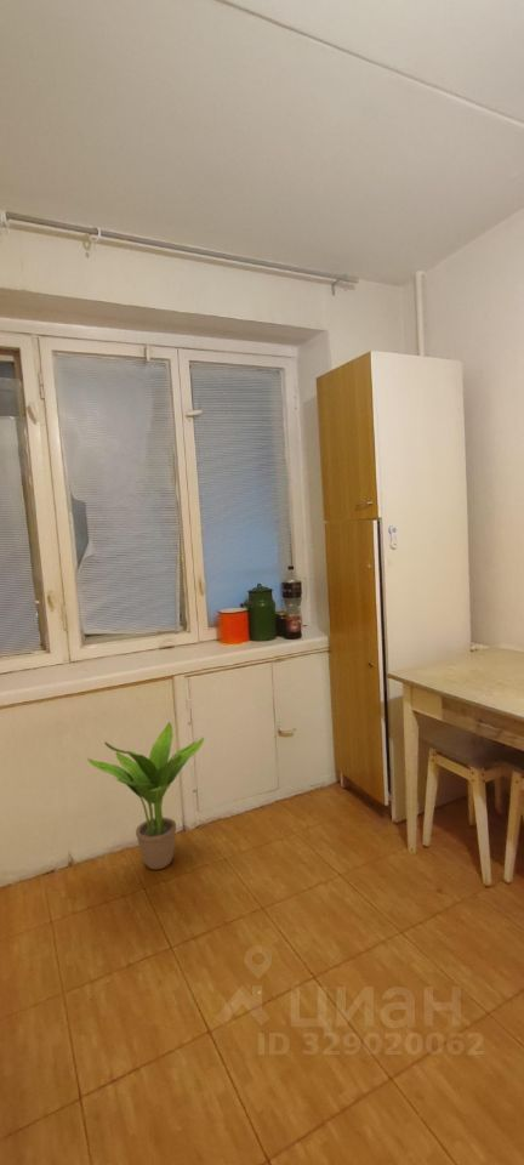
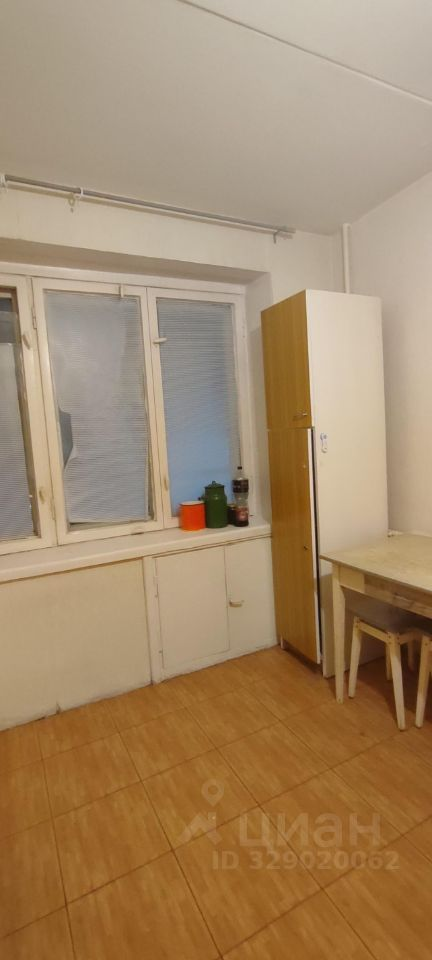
- potted plant [86,721,205,870]
